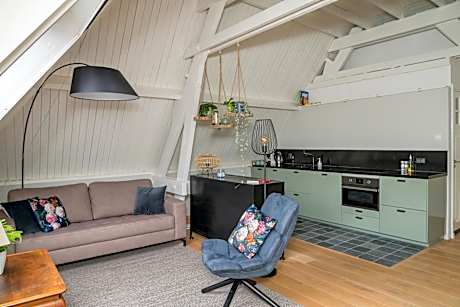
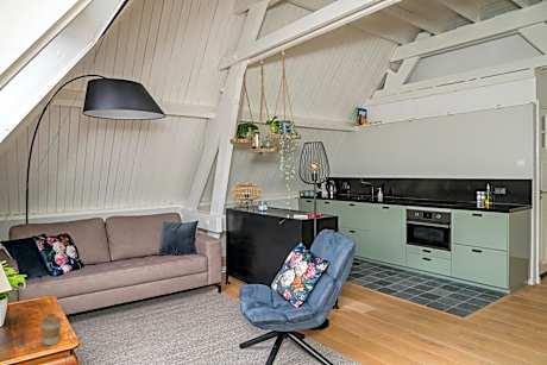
+ coffee cup [40,315,63,346]
